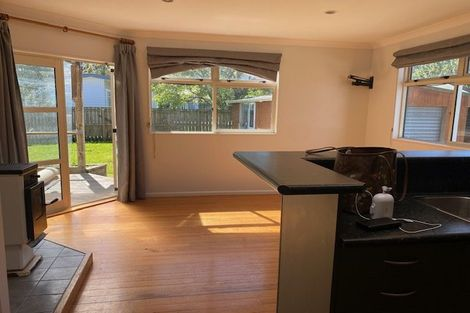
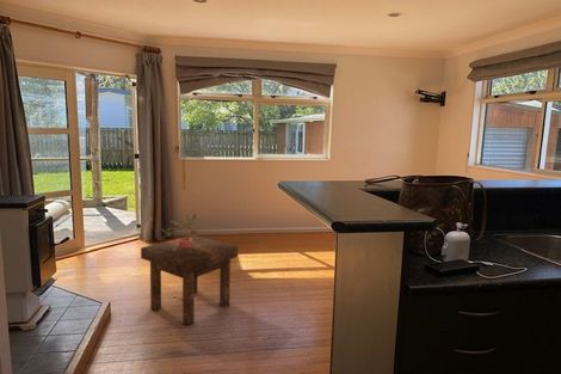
+ stool [140,234,239,325]
+ potted plant [160,214,201,251]
